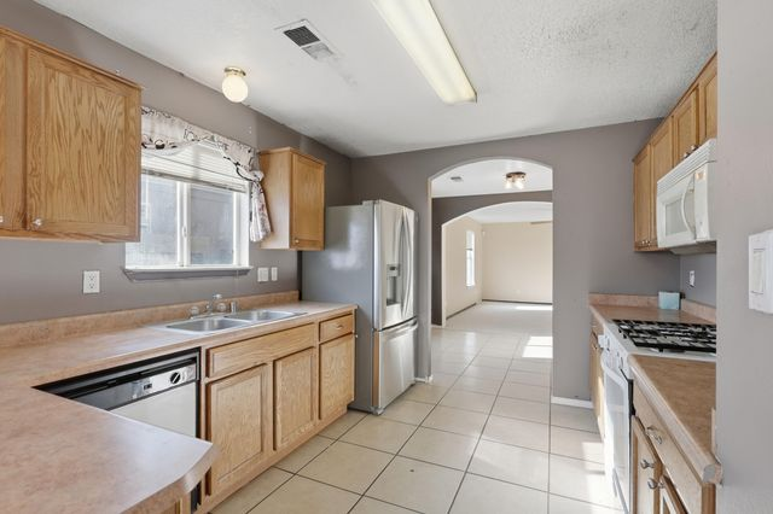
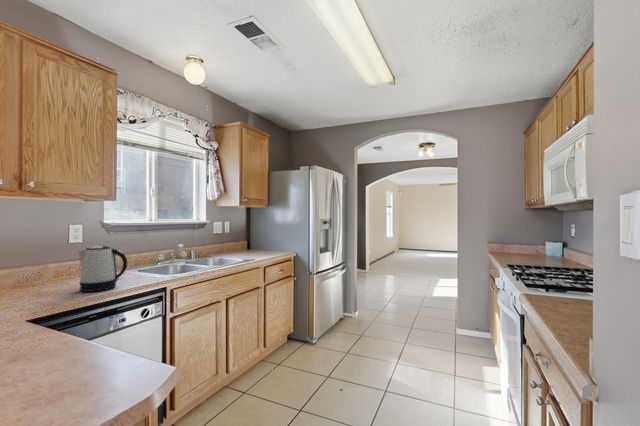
+ kettle [77,245,128,293]
